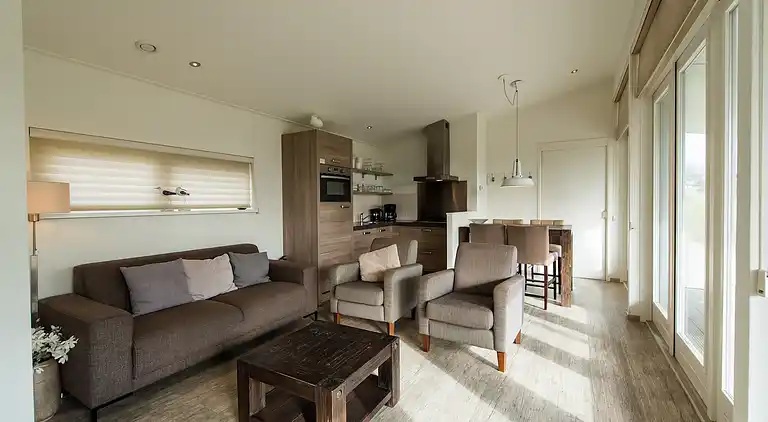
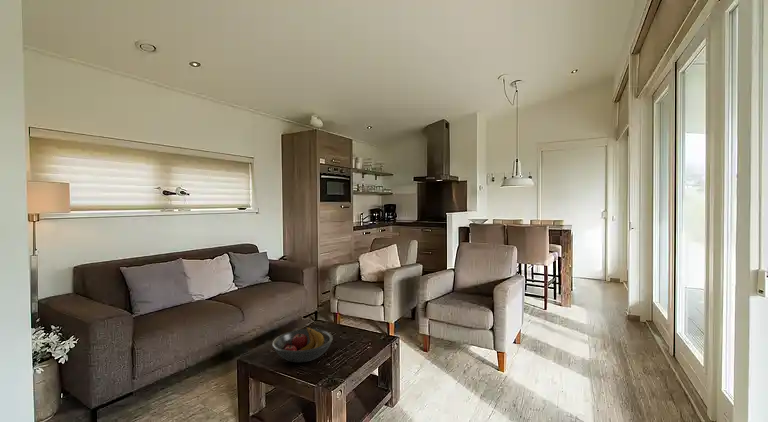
+ fruit bowl [271,326,334,363]
